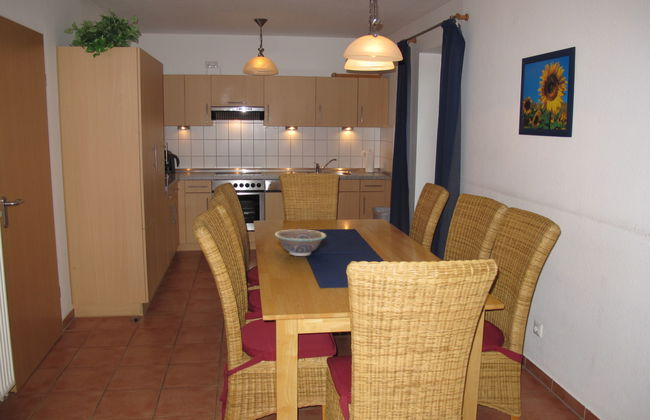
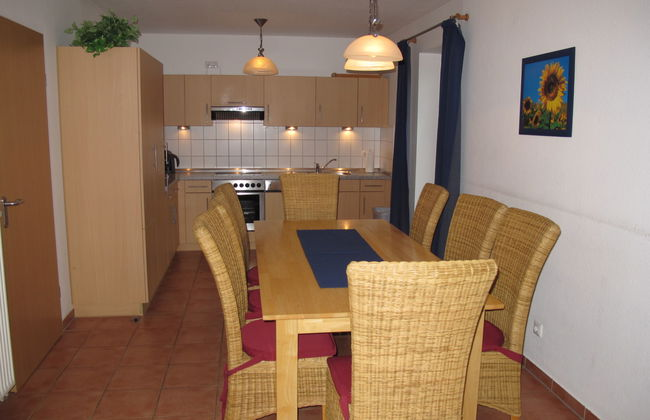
- decorative bowl [274,228,327,257]
